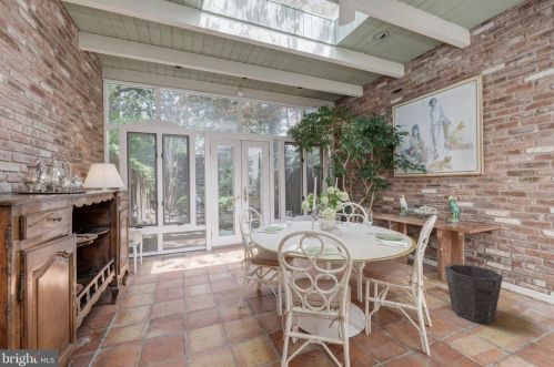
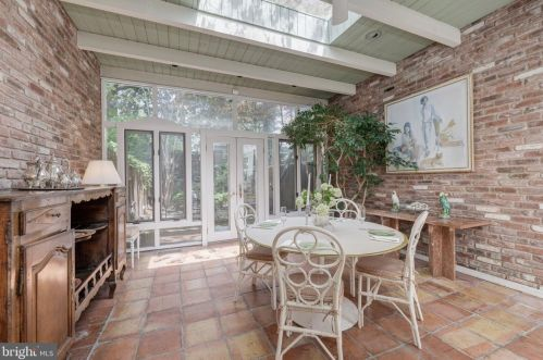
- waste bin [444,263,504,325]
